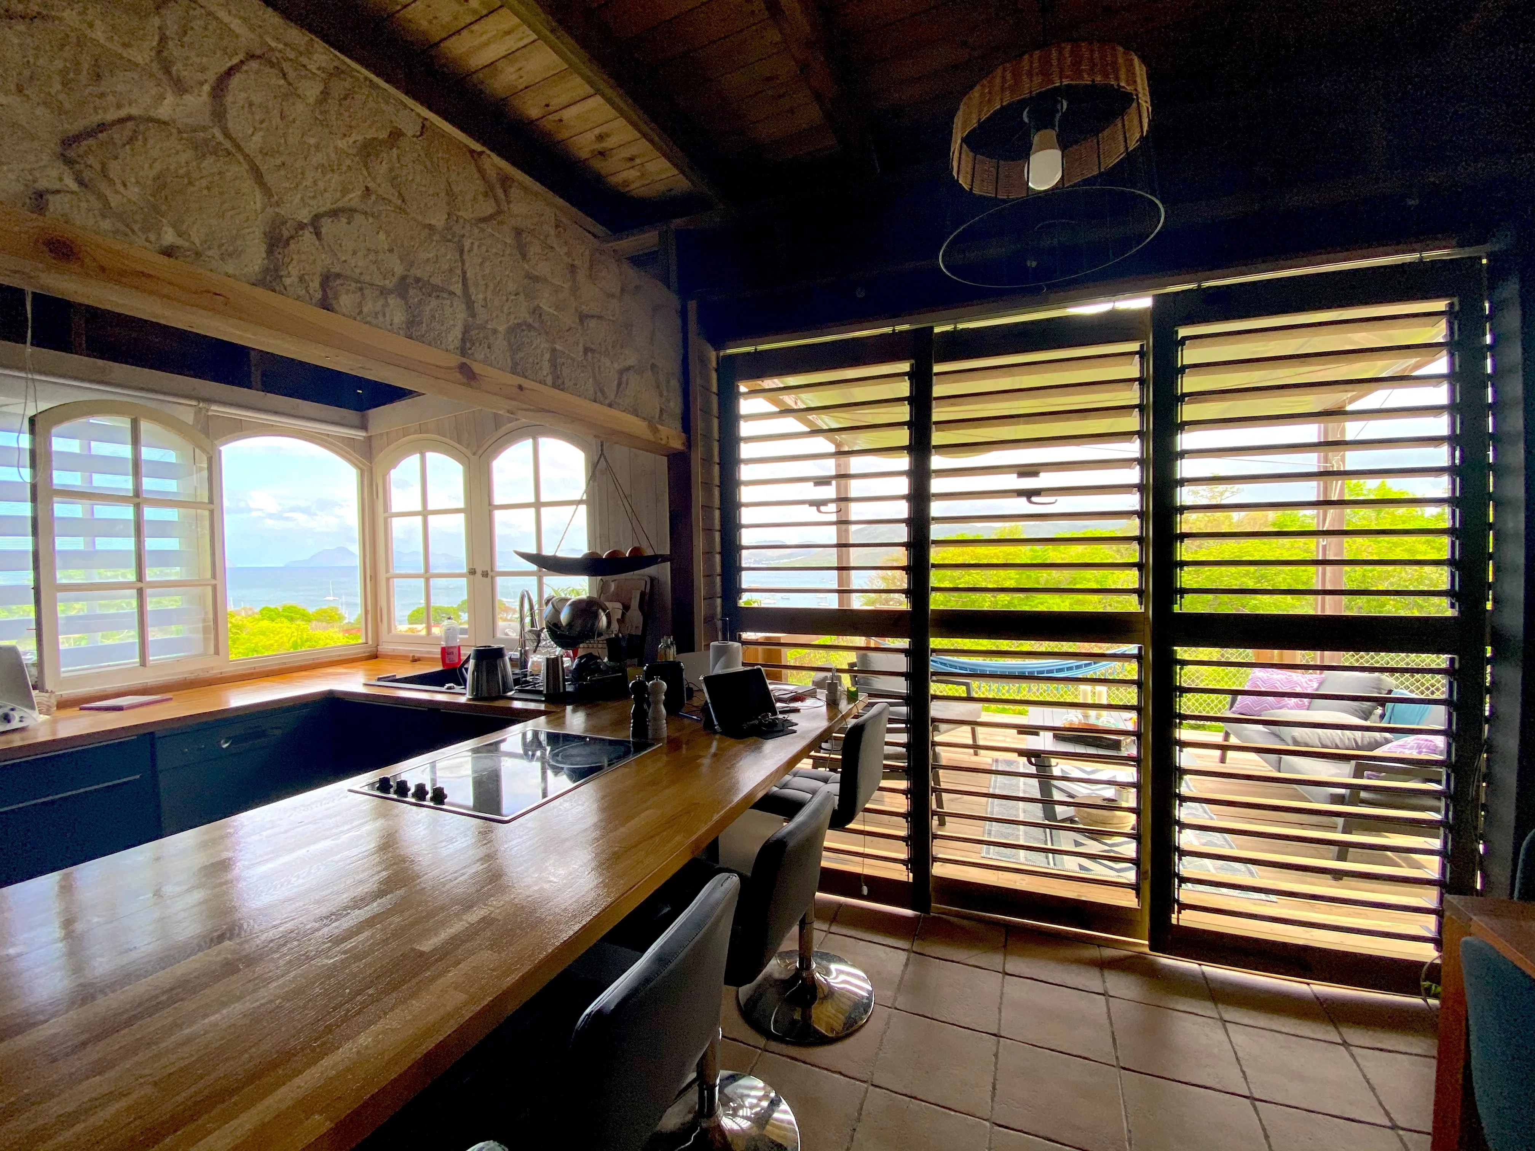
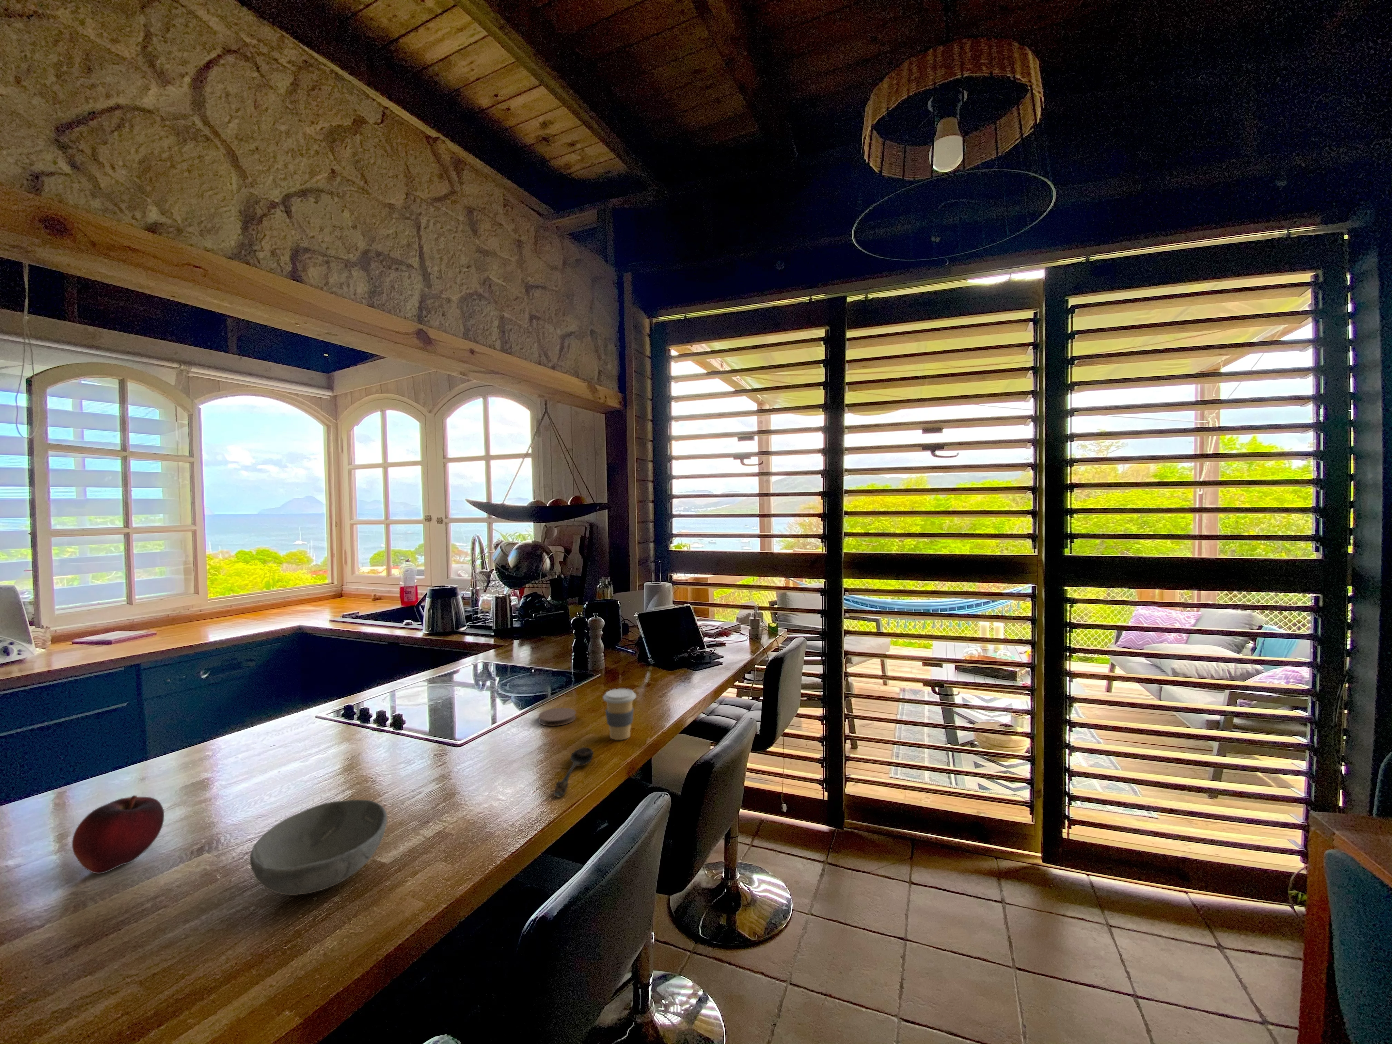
+ bowl [250,799,387,895]
+ coaster [538,707,577,726]
+ spoon [554,747,594,797]
+ fruit [71,795,164,874]
+ coffee cup [603,688,637,740]
